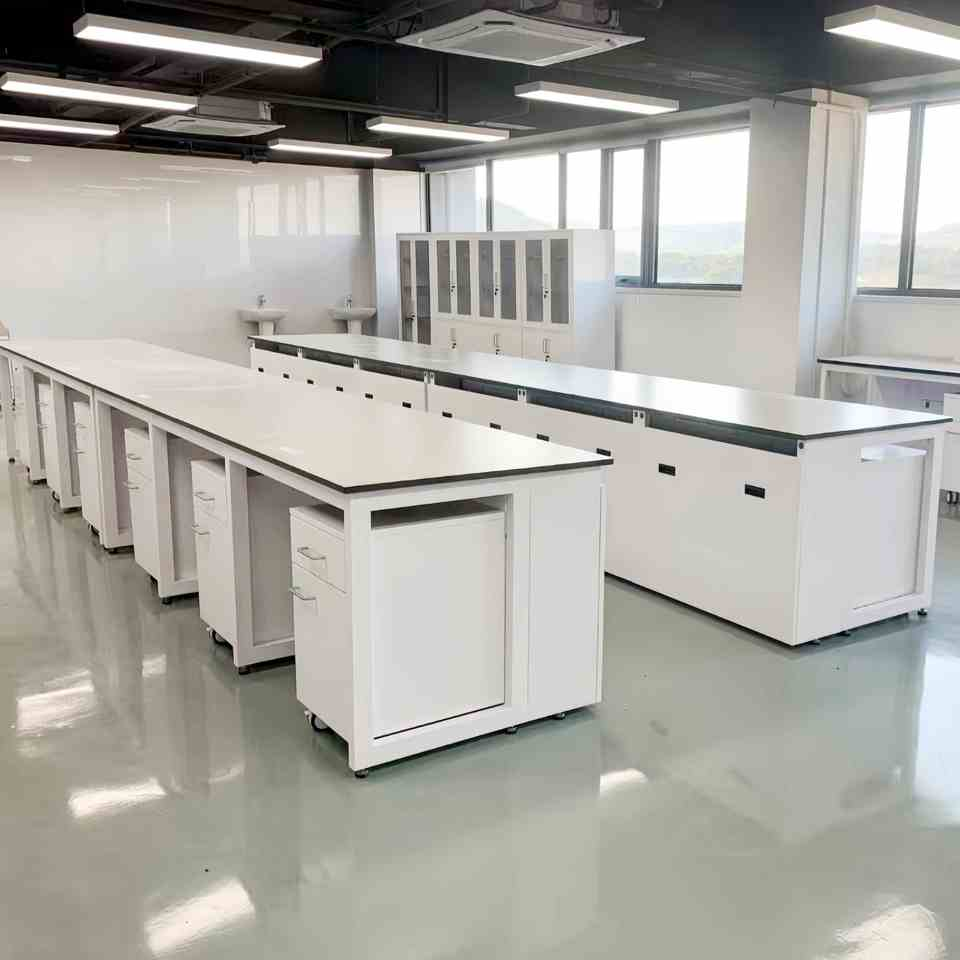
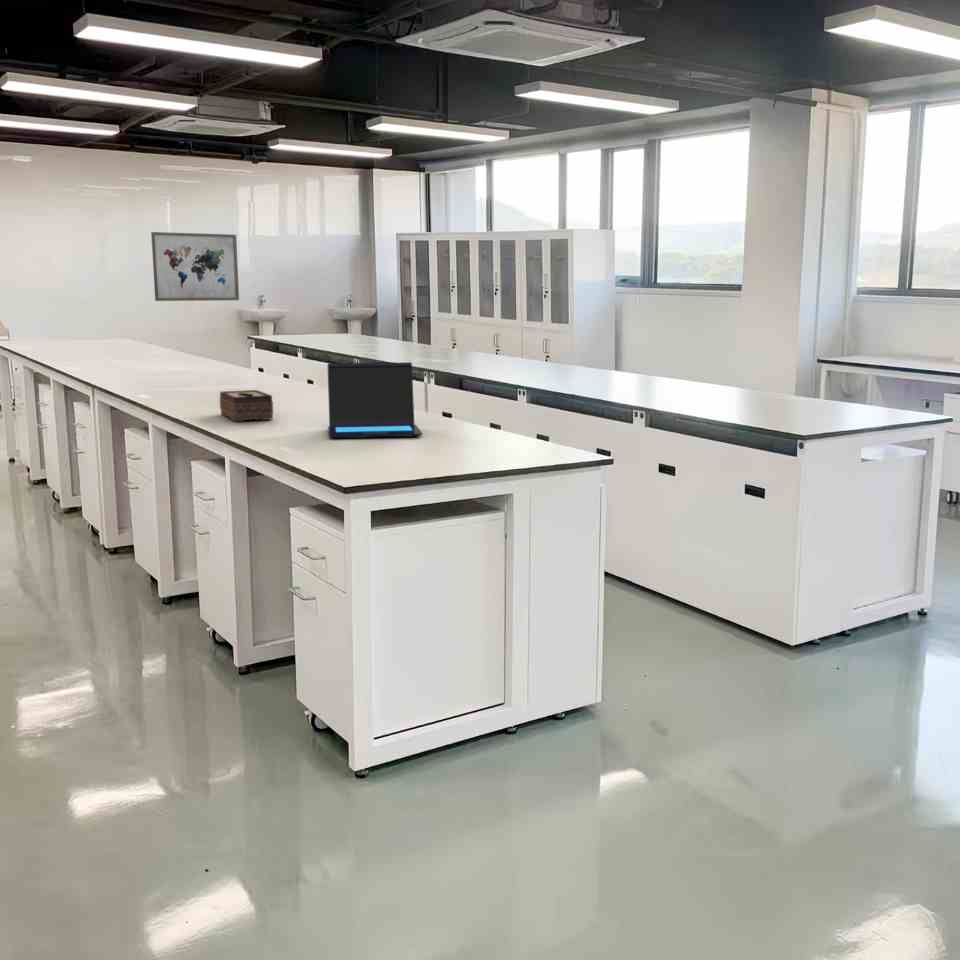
+ laptop [326,361,424,439]
+ wall art [150,231,240,302]
+ tissue box [218,389,274,423]
